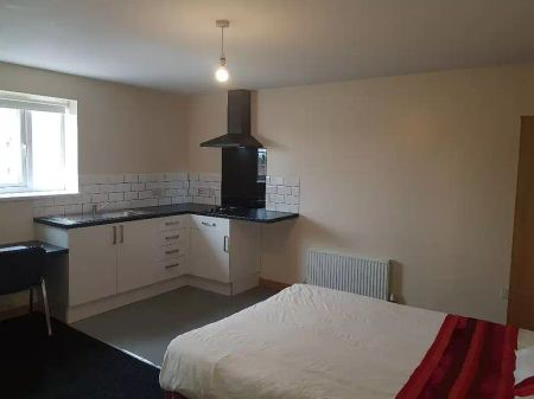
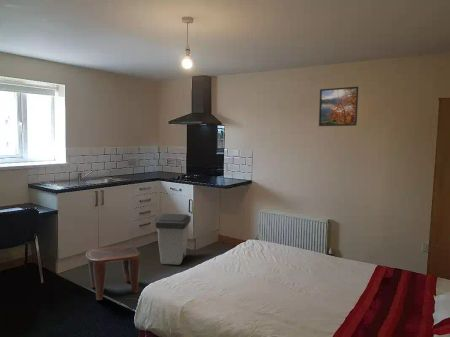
+ trash can [154,213,192,266]
+ stool [85,245,142,301]
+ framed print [318,86,359,127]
